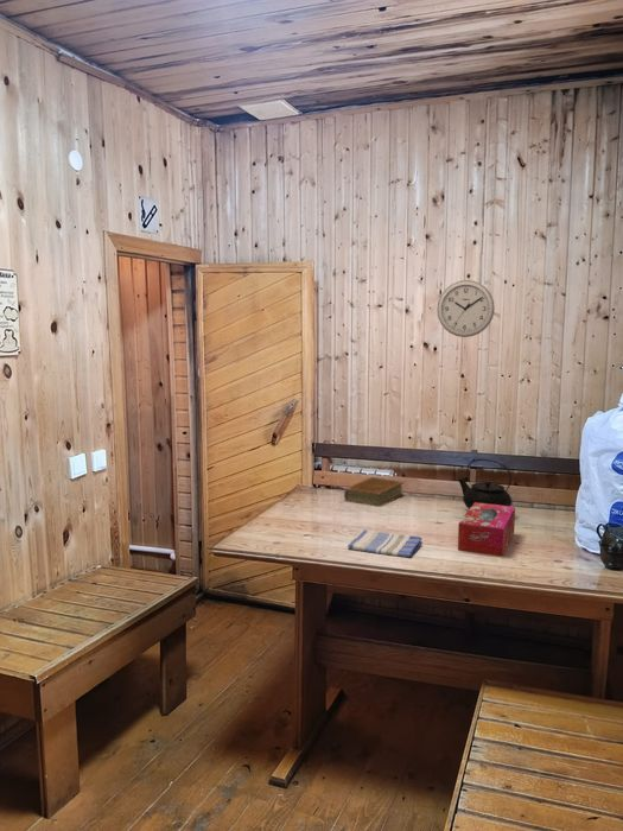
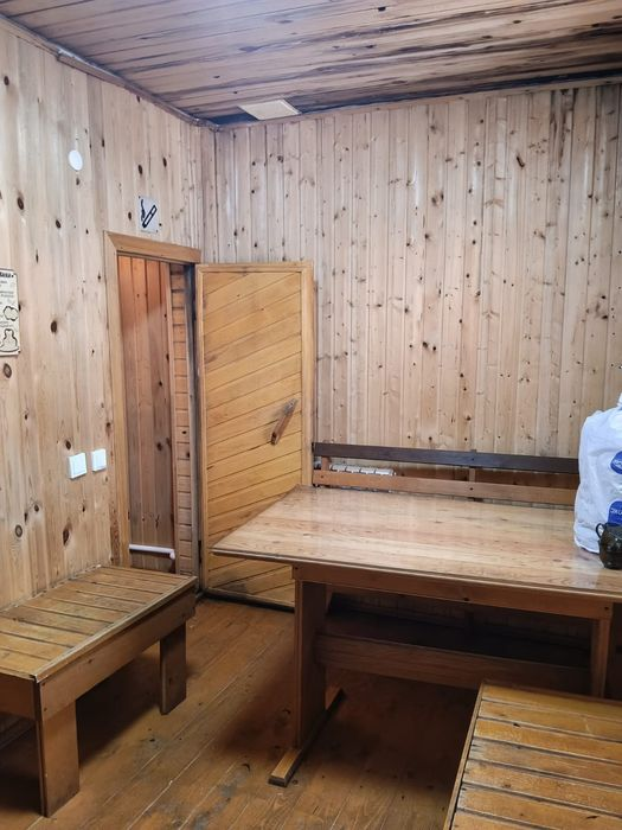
- dish towel [347,528,424,558]
- wall clock [436,279,496,338]
- book [343,476,405,508]
- tissue box [457,502,516,557]
- teapot [457,458,513,510]
